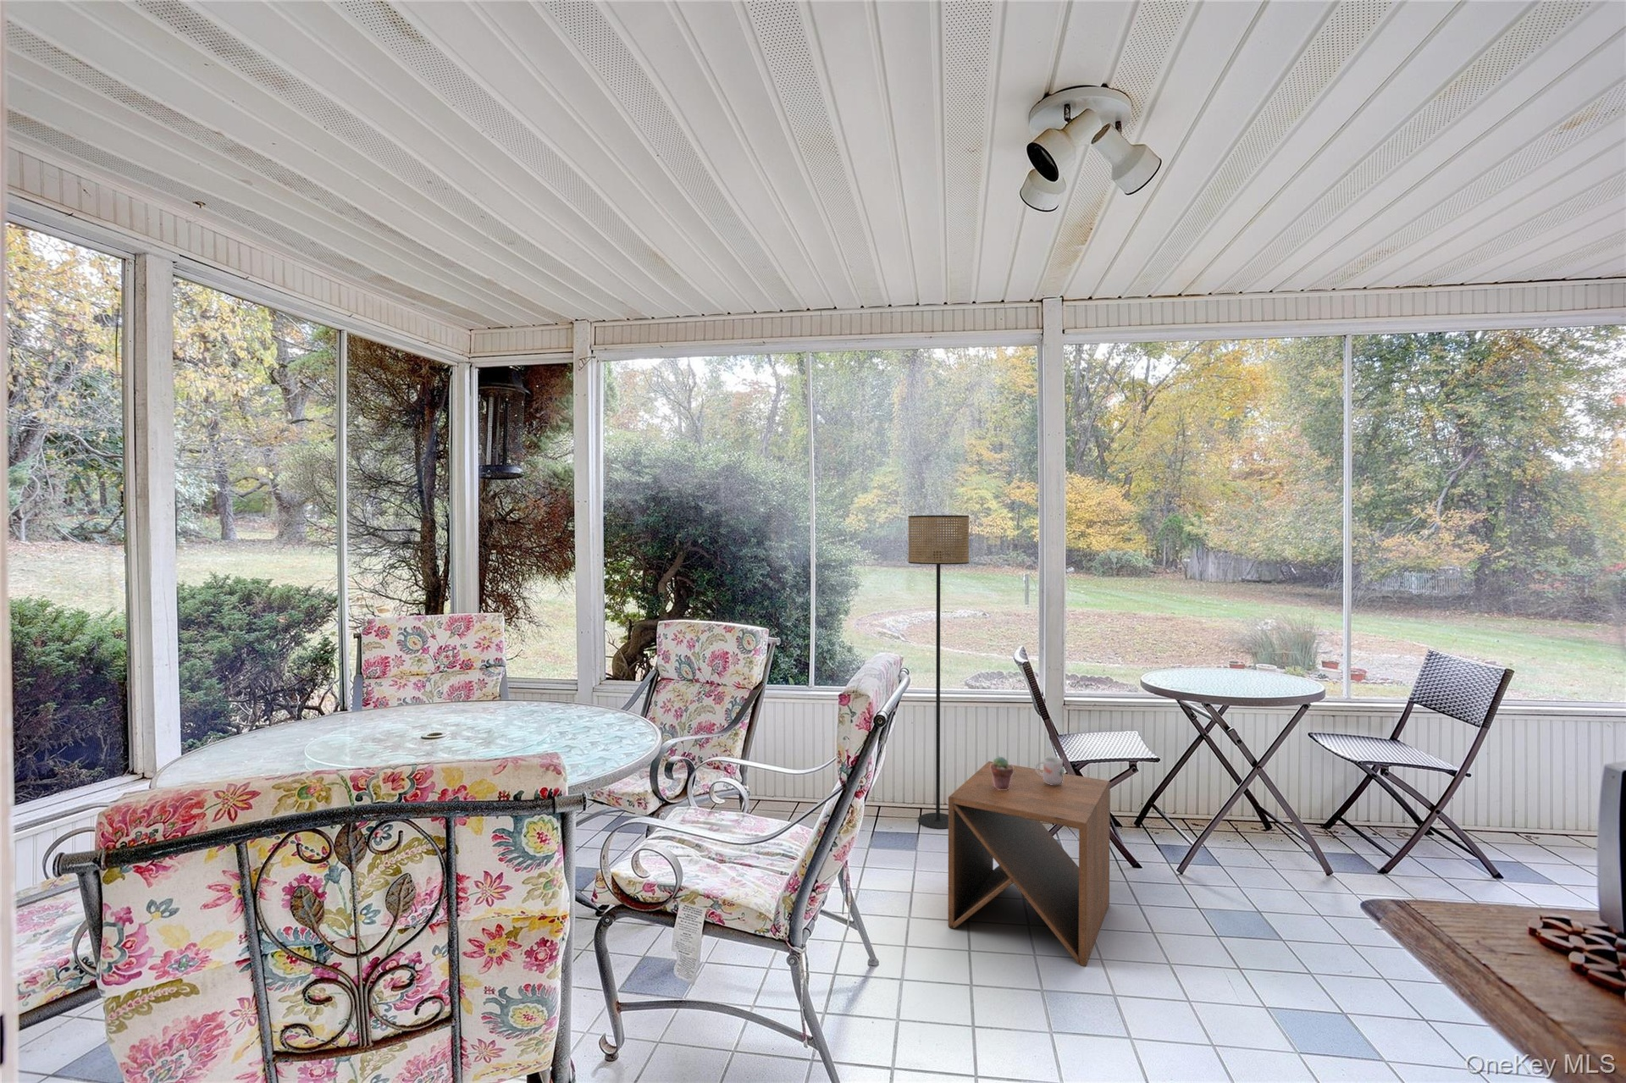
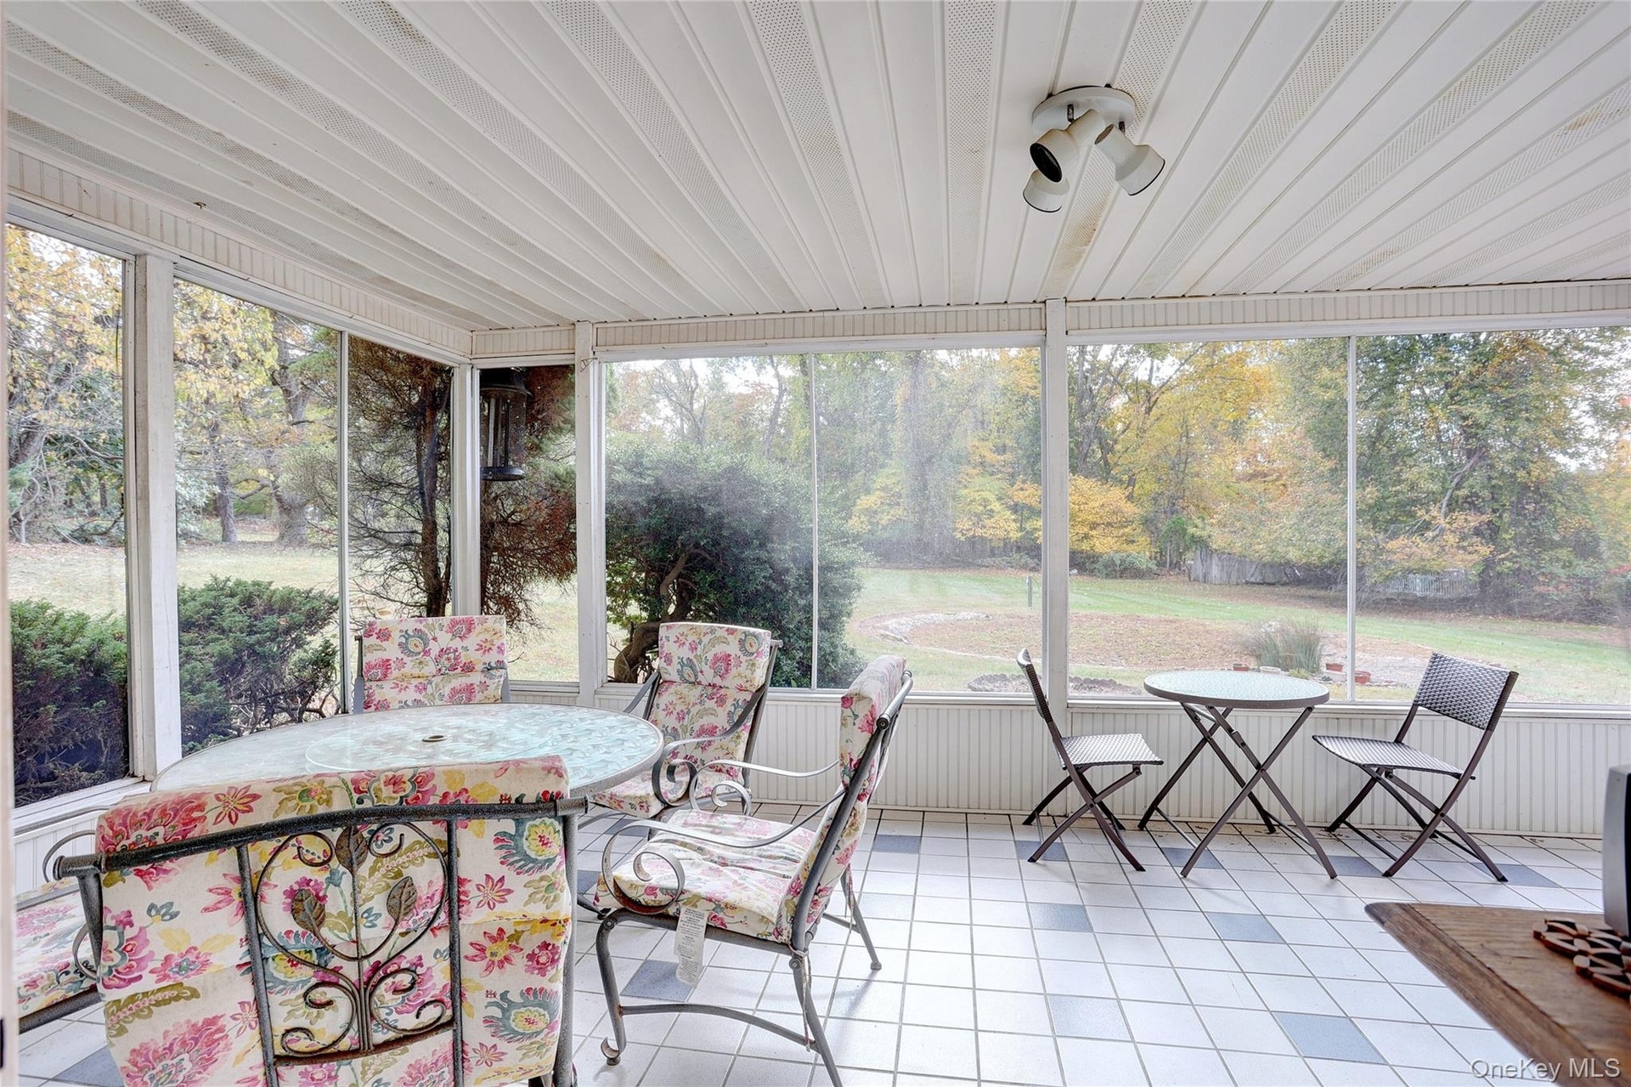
- side table [948,760,1111,967]
- floor lamp [907,515,970,830]
- potted succulent [990,755,1014,790]
- mug [1035,754,1065,784]
